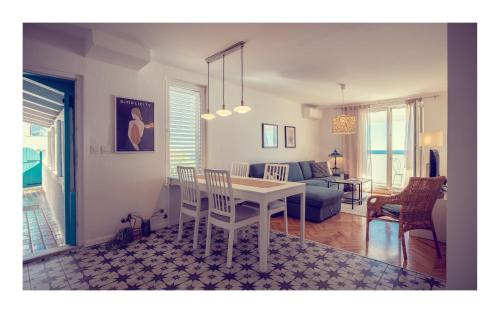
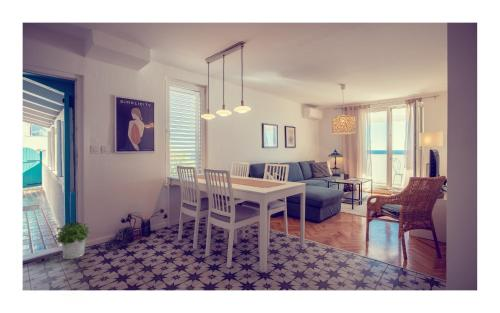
+ potted plant [53,220,91,260]
